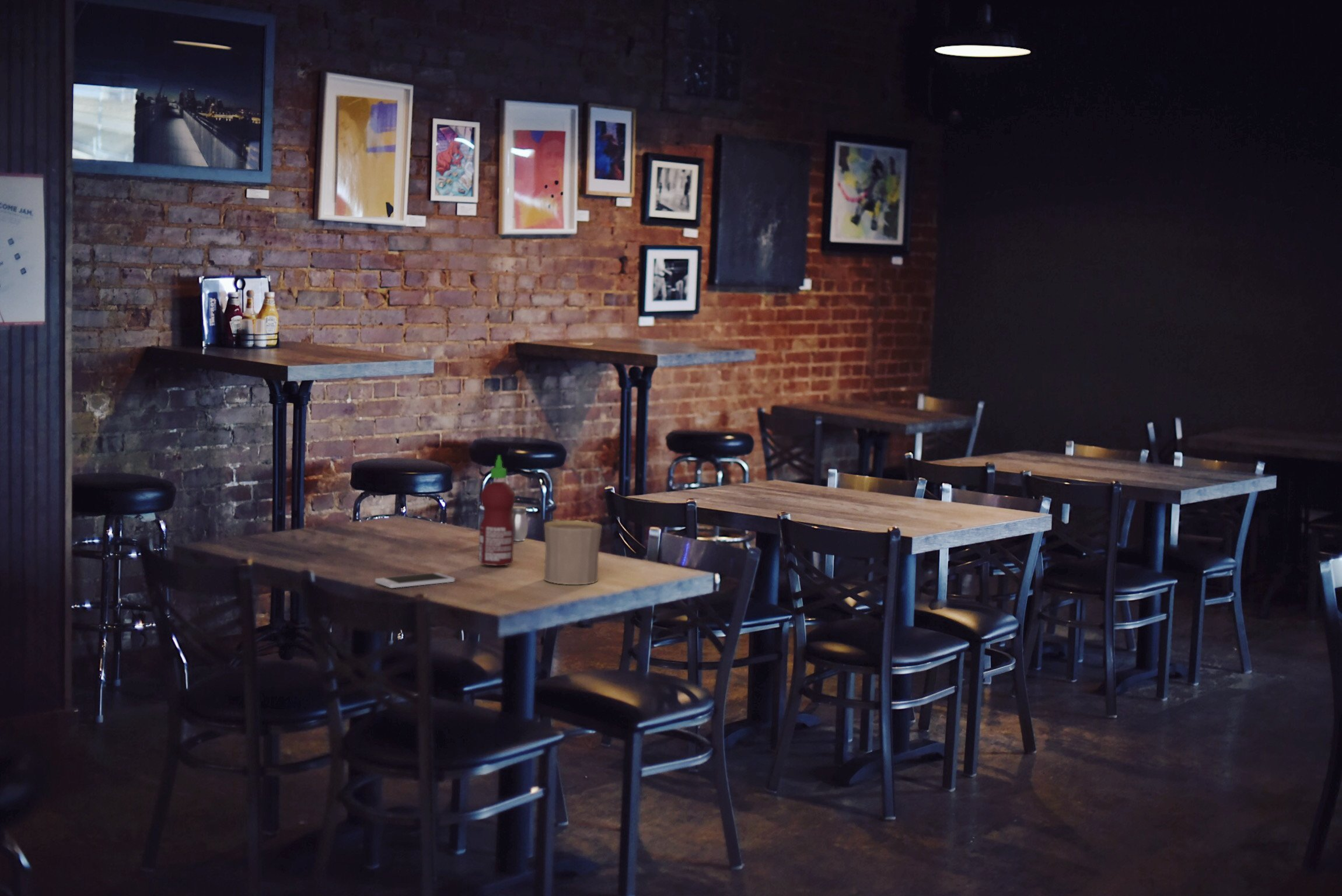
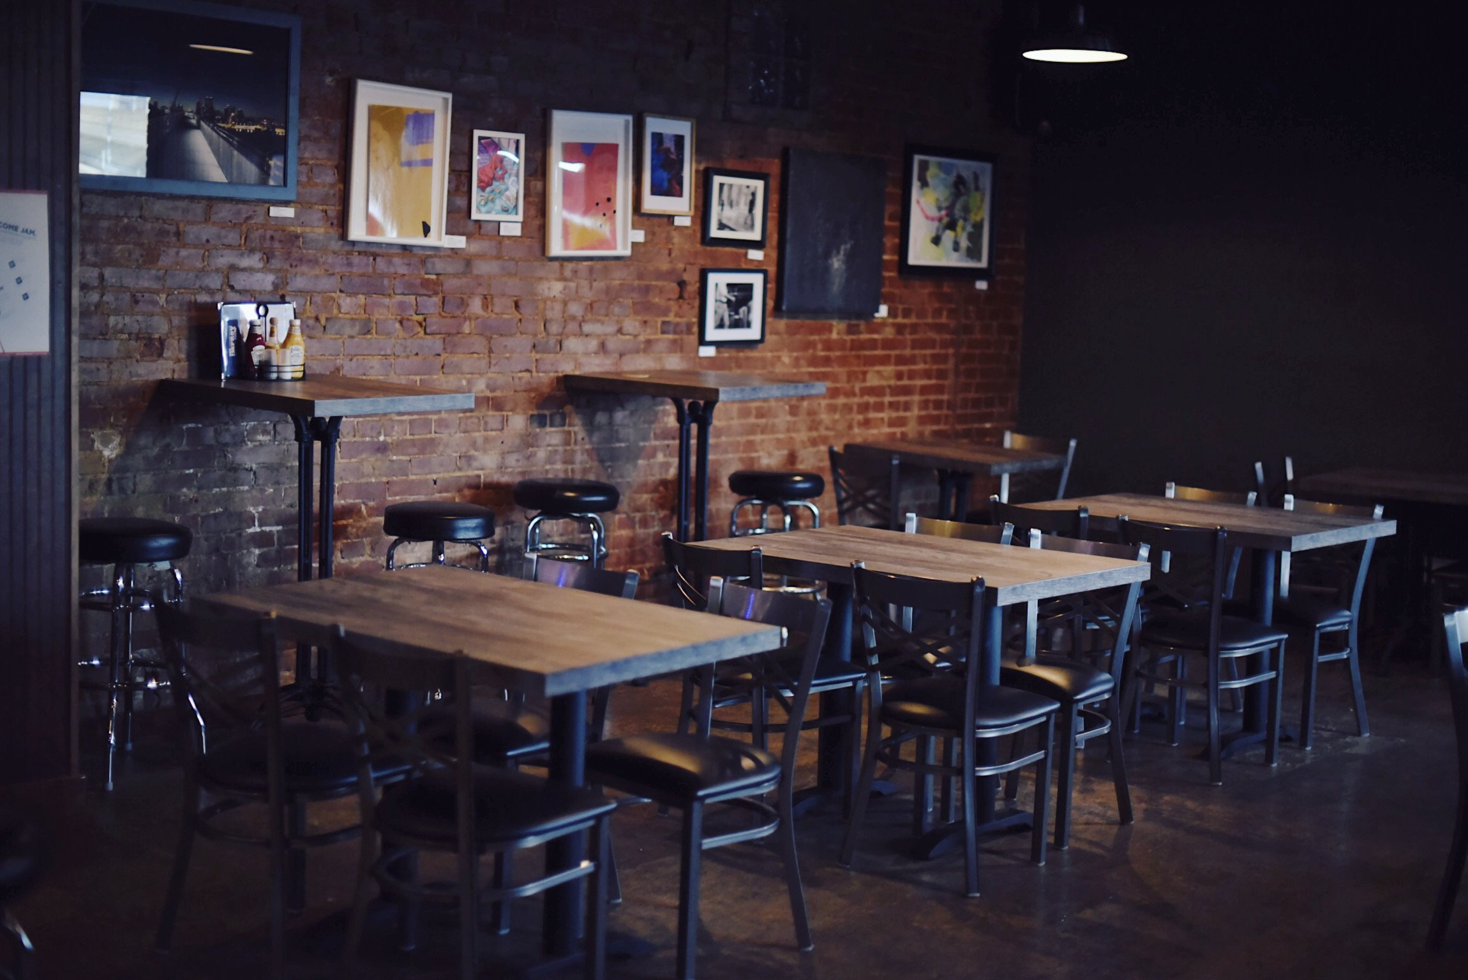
- salt and pepper shaker [512,506,529,541]
- cup [543,520,603,585]
- smartphone [375,572,456,589]
- hot sauce [477,454,516,566]
